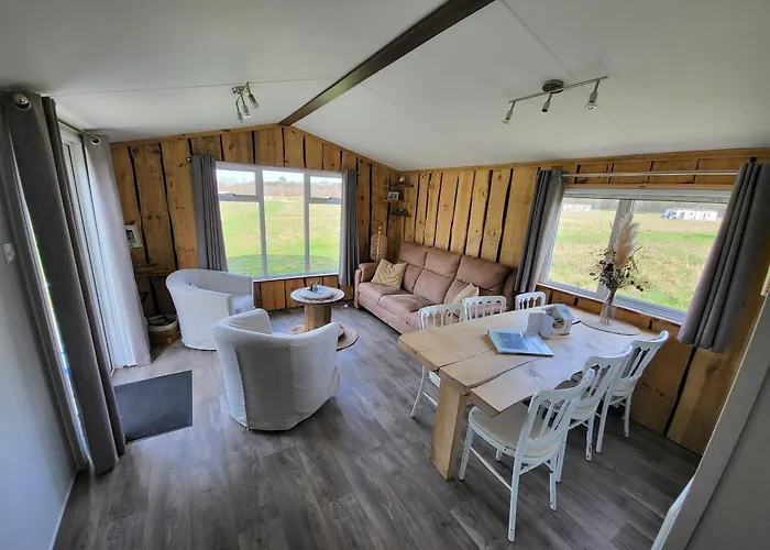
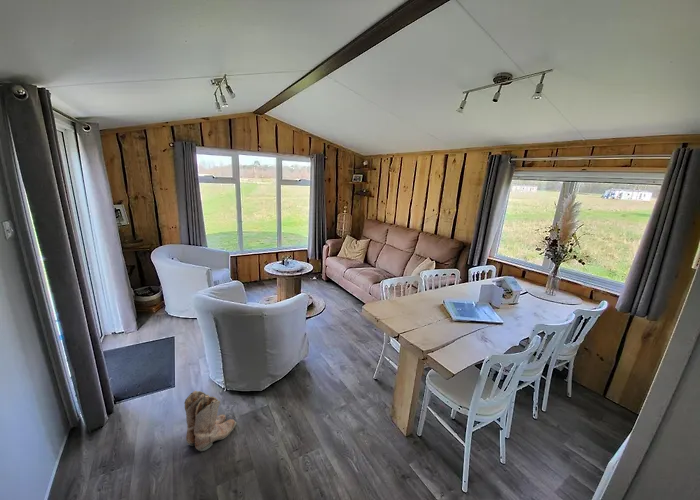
+ boots [183,390,237,452]
